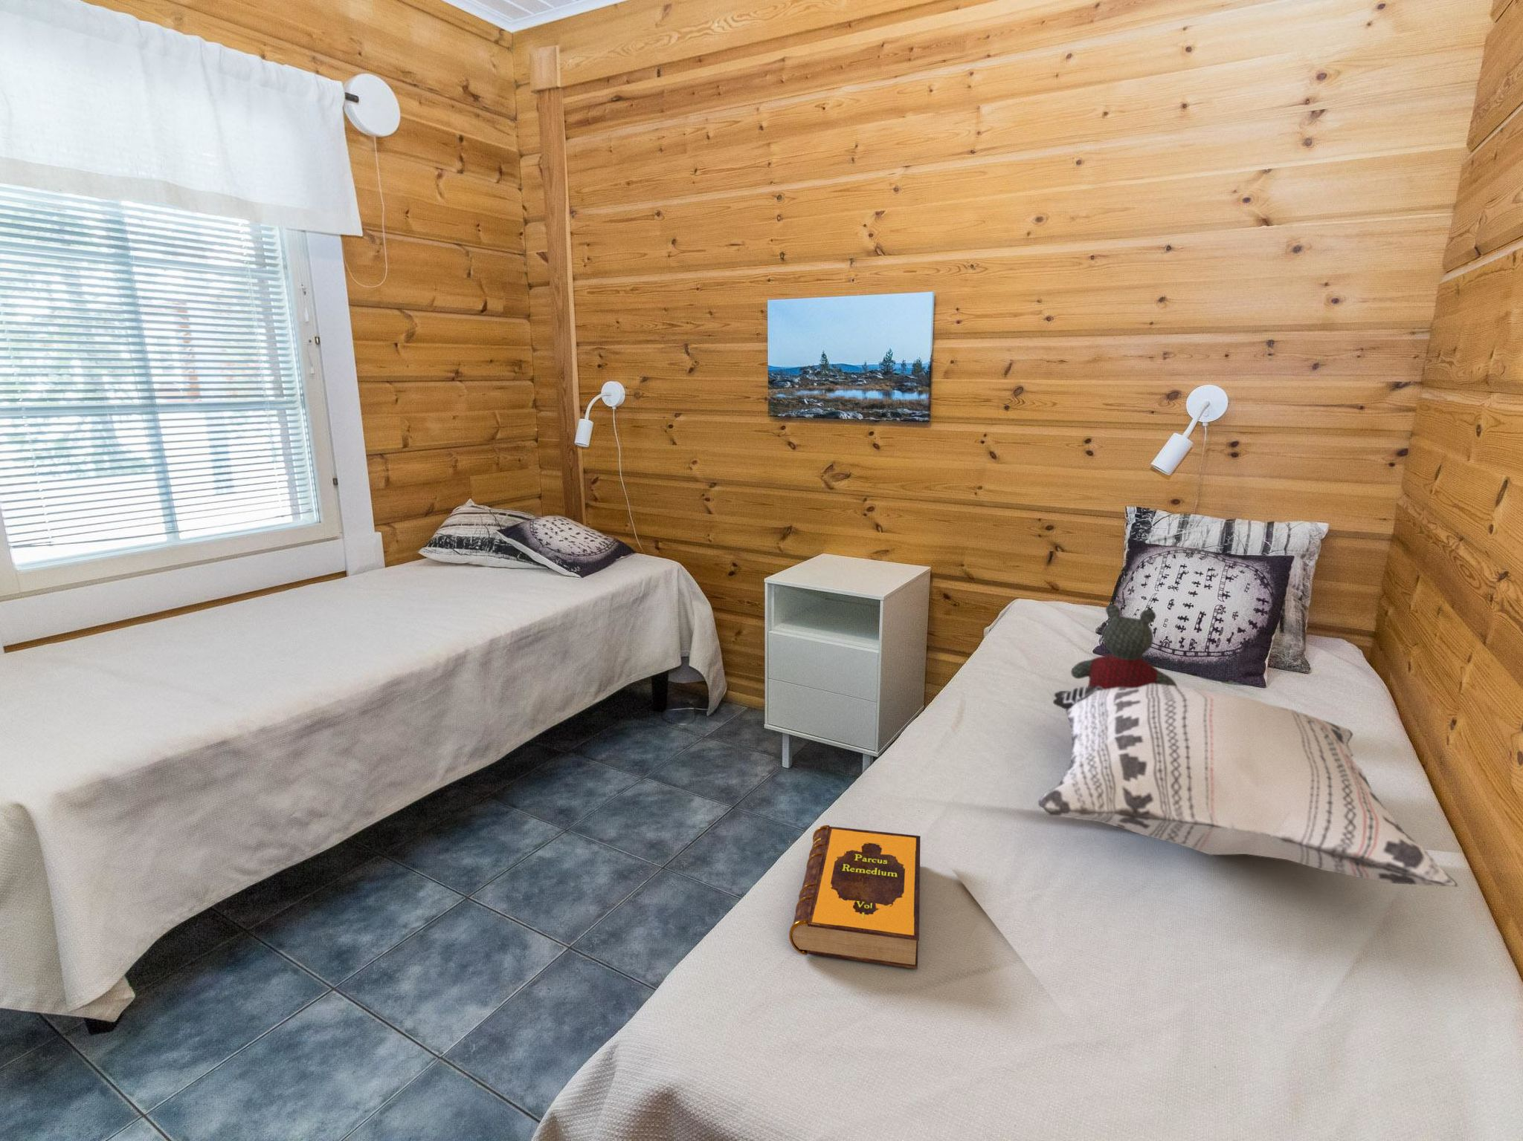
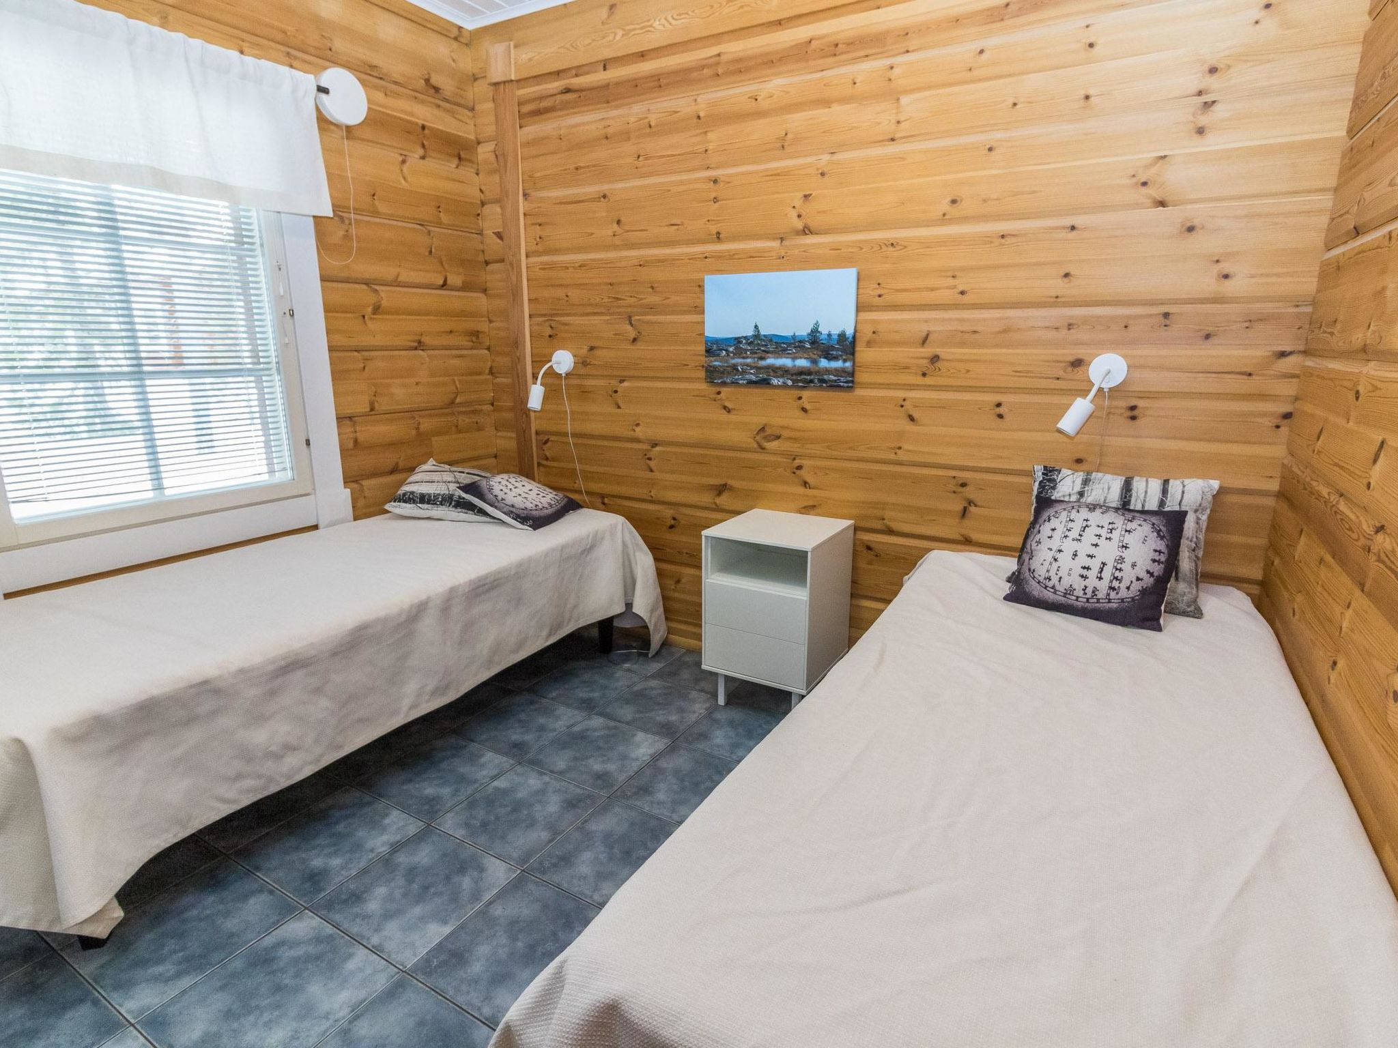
- hardback book [788,825,921,970]
- decorative pillow [1037,683,1459,888]
- stuffed bear [1070,604,1178,689]
